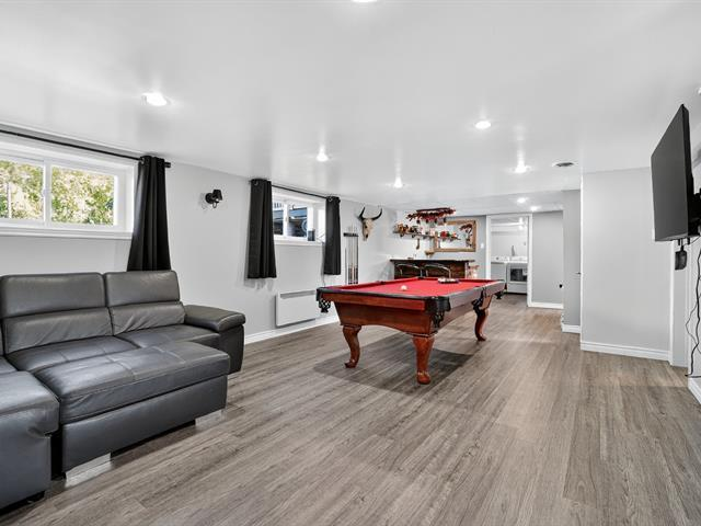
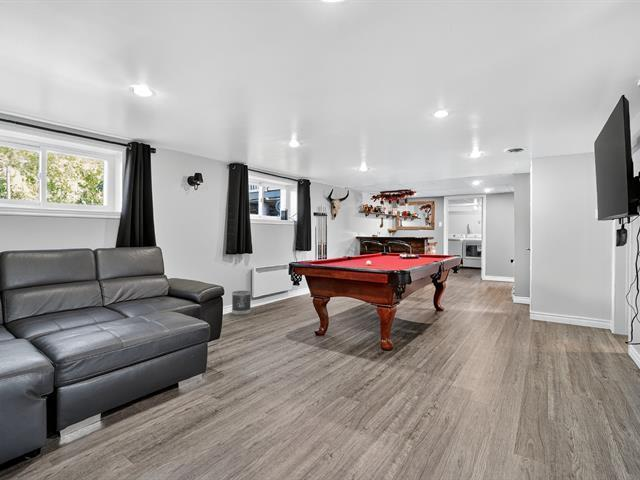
+ wastebasket [231,290,252,316]
